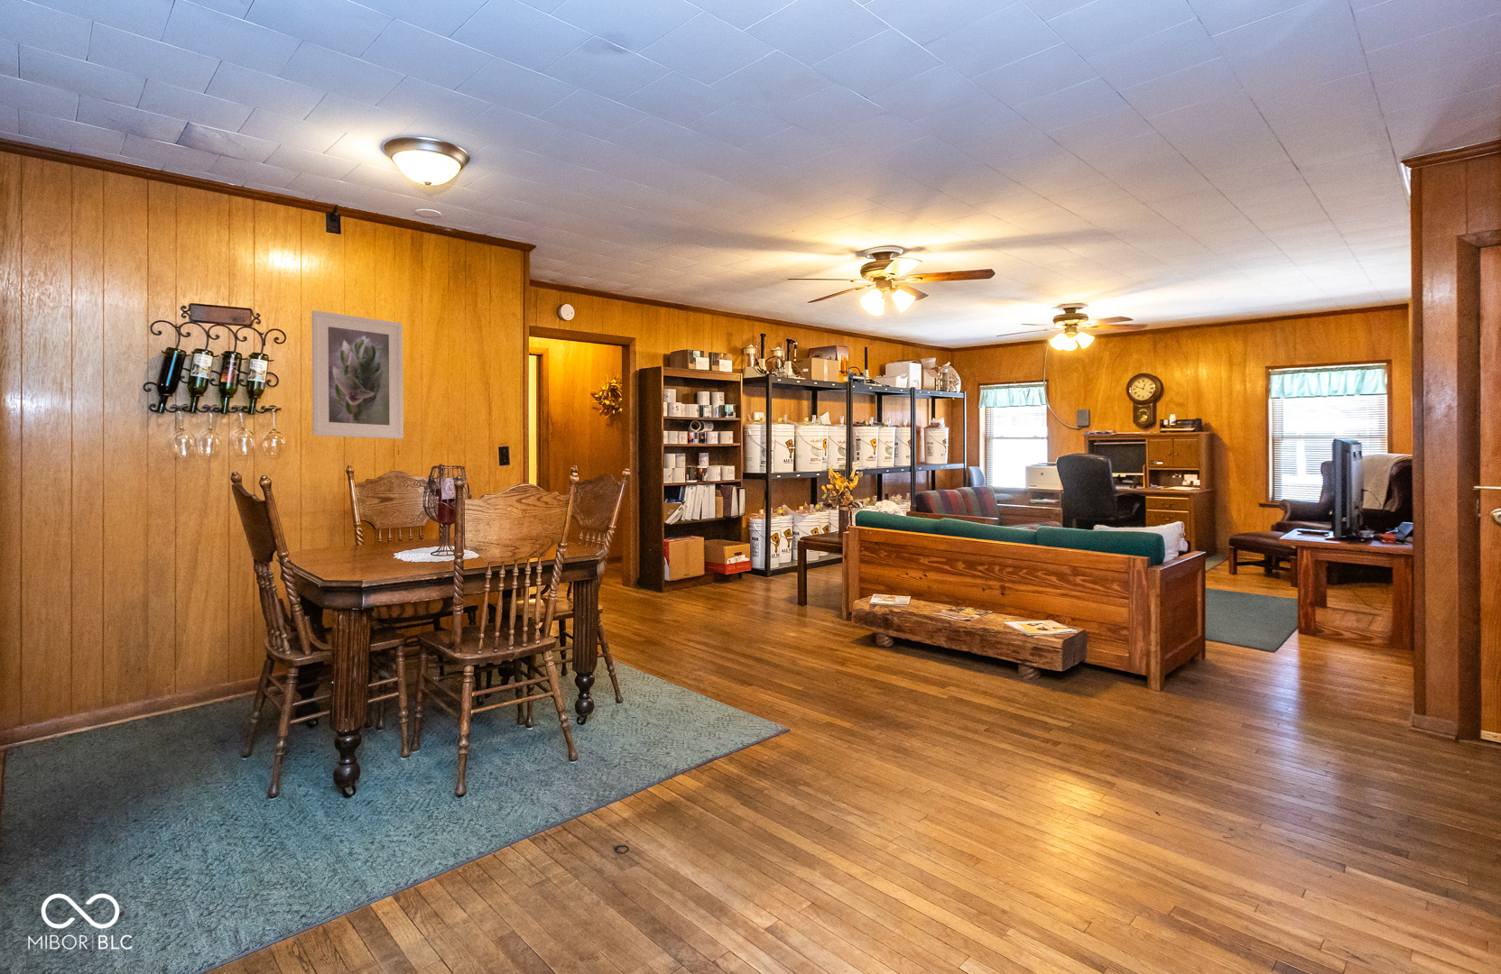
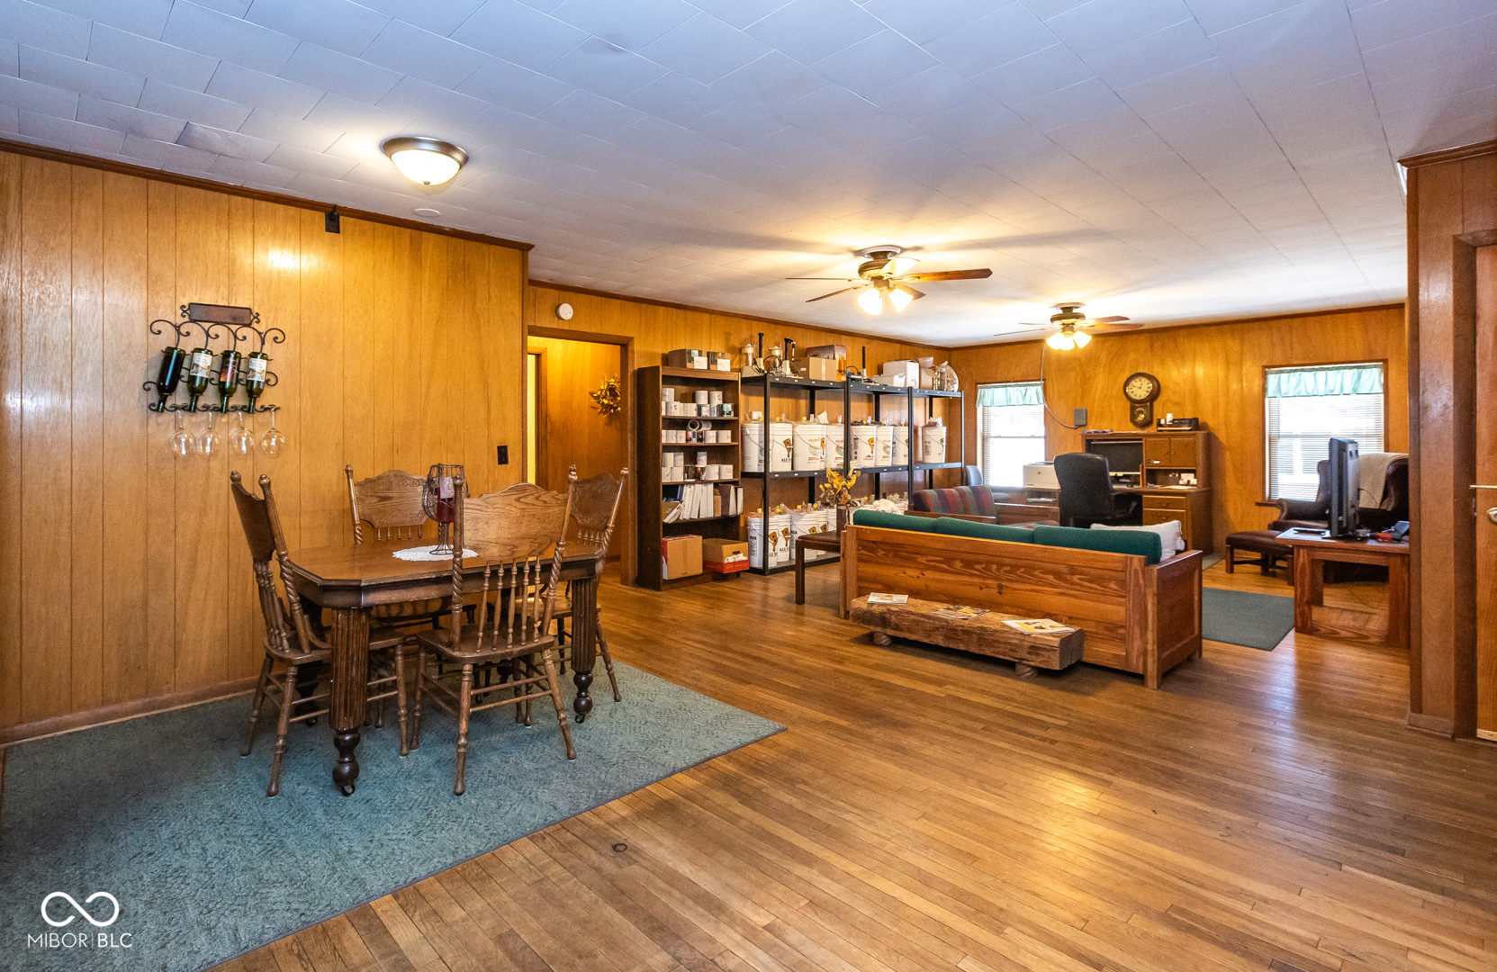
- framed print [311,309,405,441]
